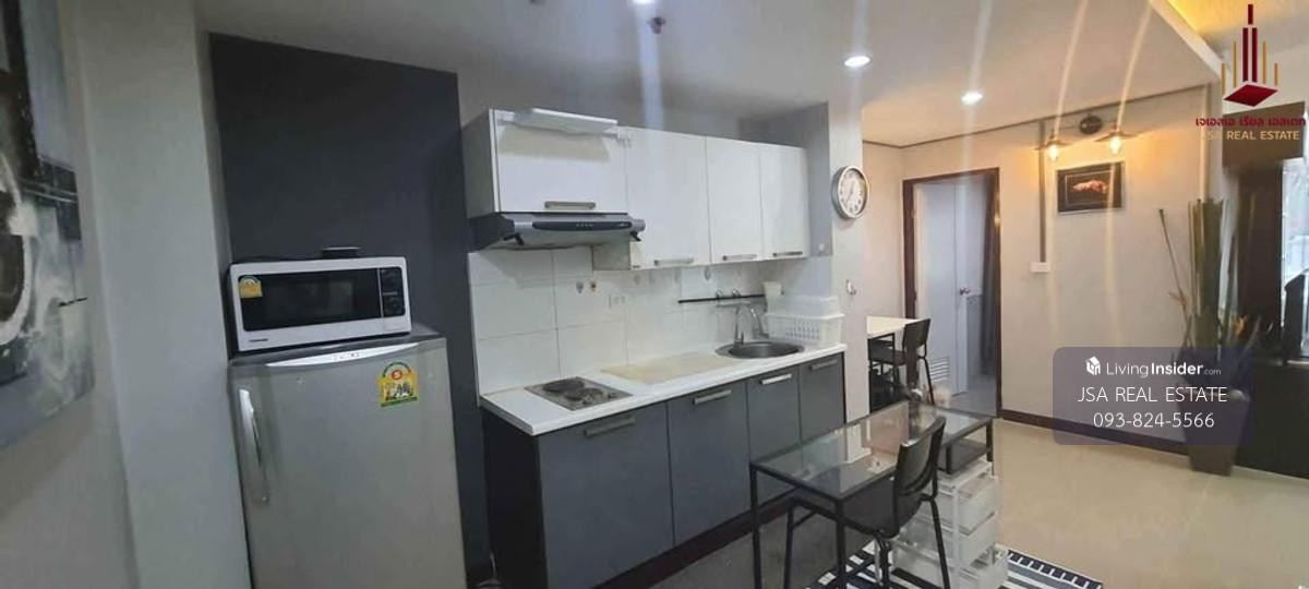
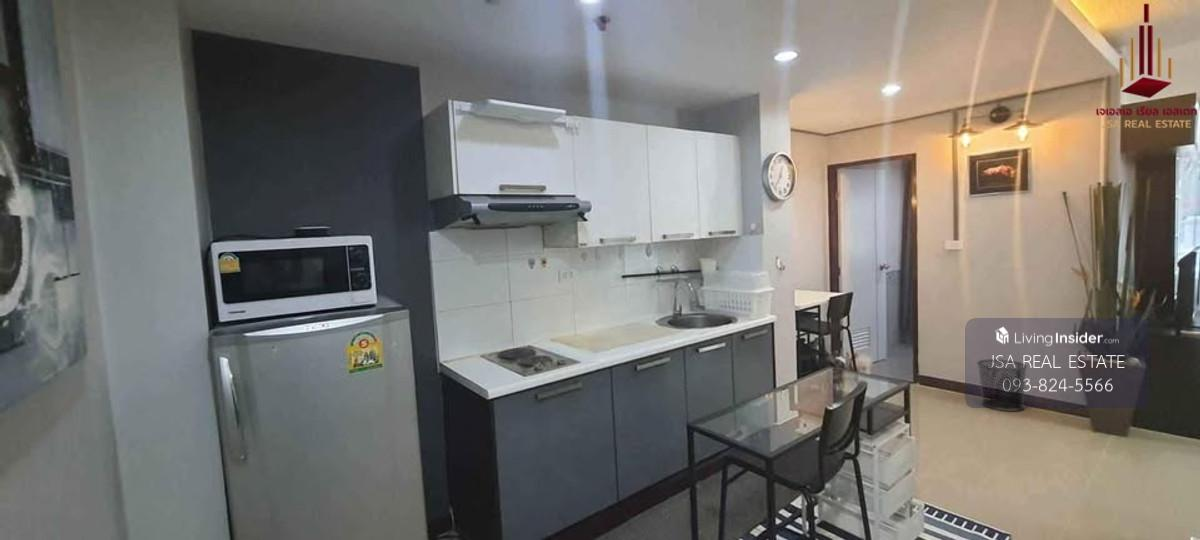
+ waste bin [976,358,1028,412]
